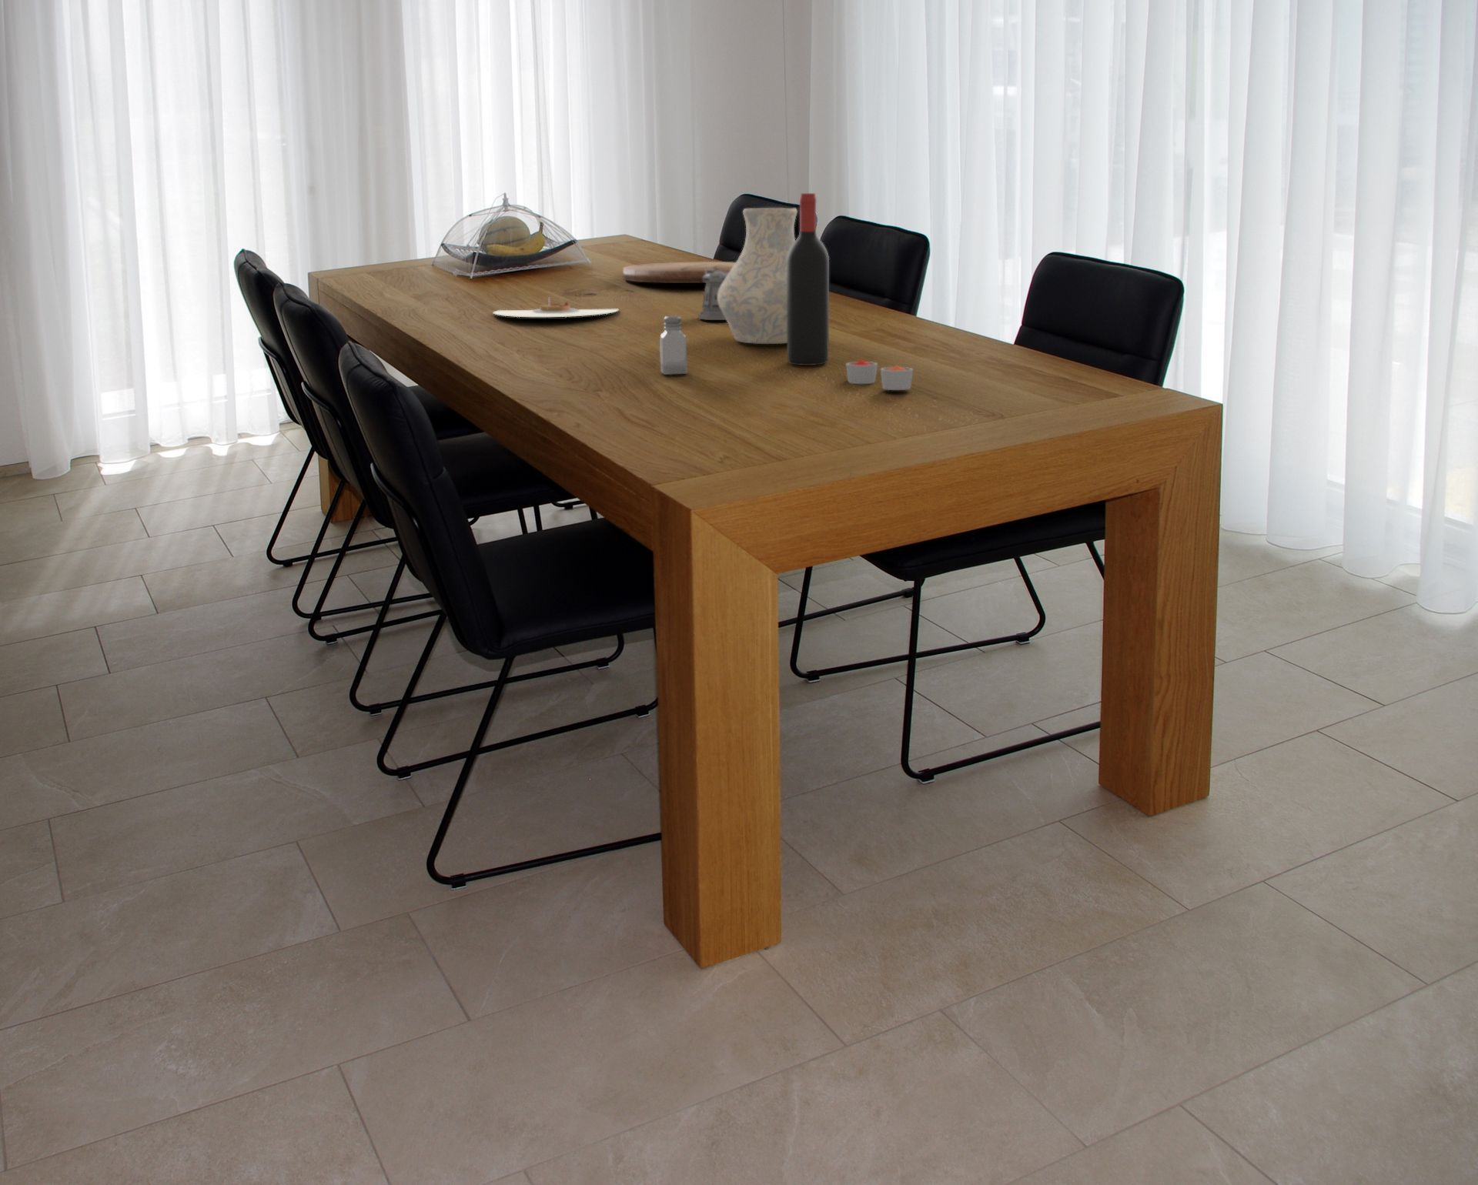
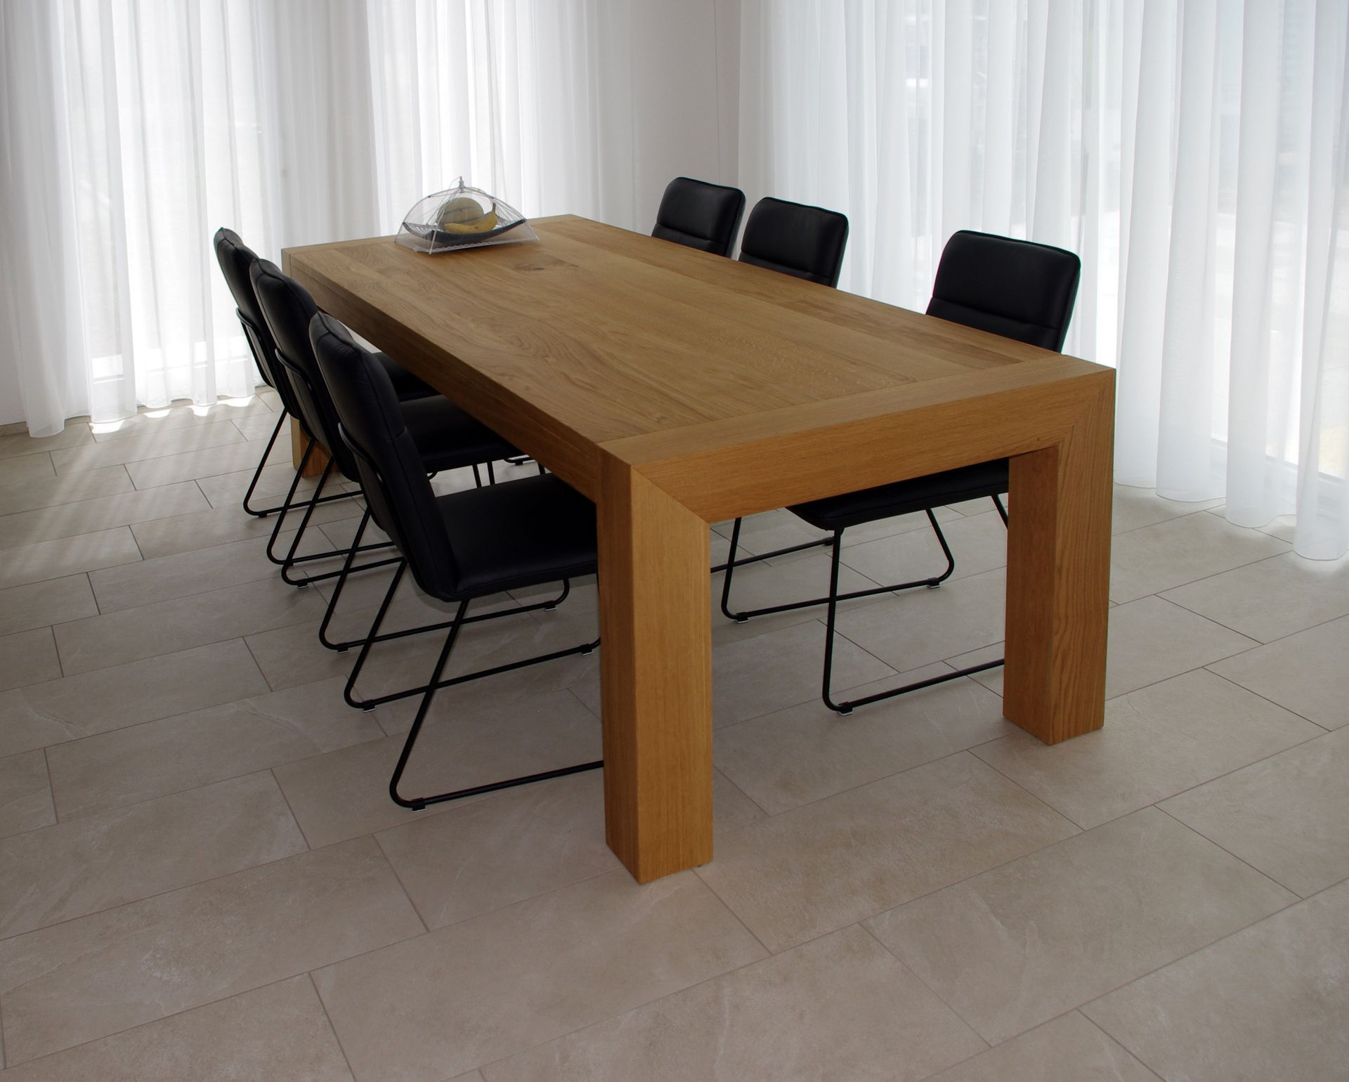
- cutting board [623,261,735,284]
- plate [492,297,619,318]
- saltshaker [659,314,688,376]
- wine bottle [786,192,830,366]
- vase [717,207,798,345]
- pepper shaker [698,270,728,320]
- candle [845,359,913,391]
